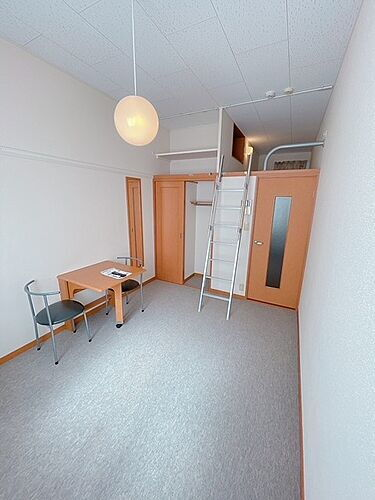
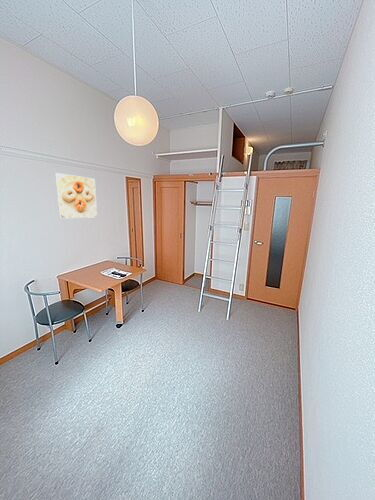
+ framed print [54,172,98,219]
